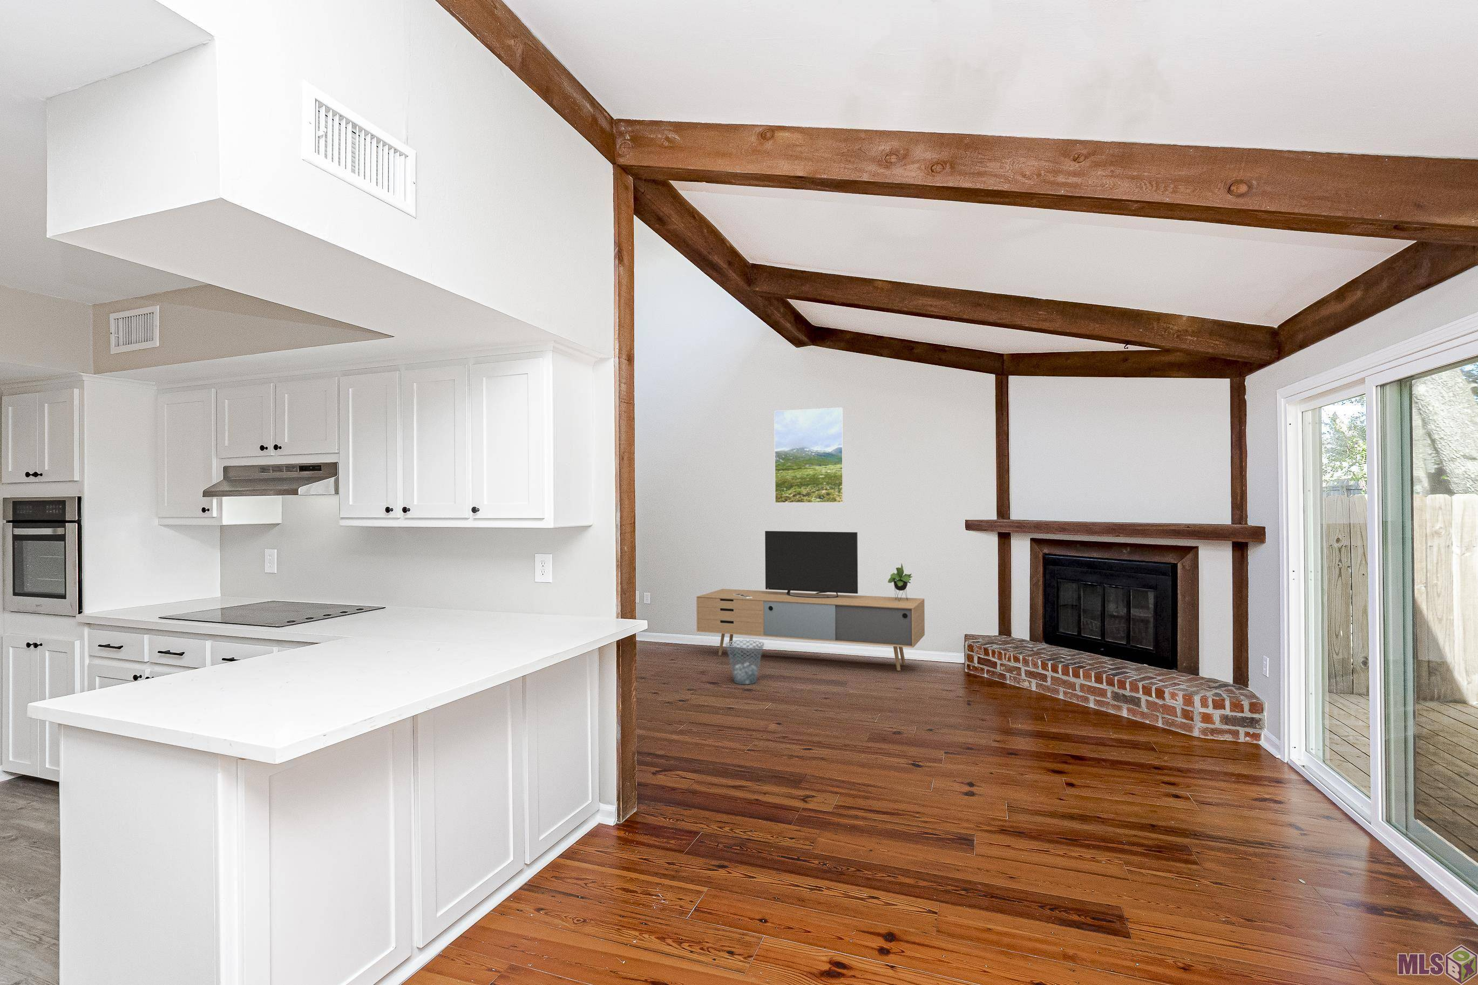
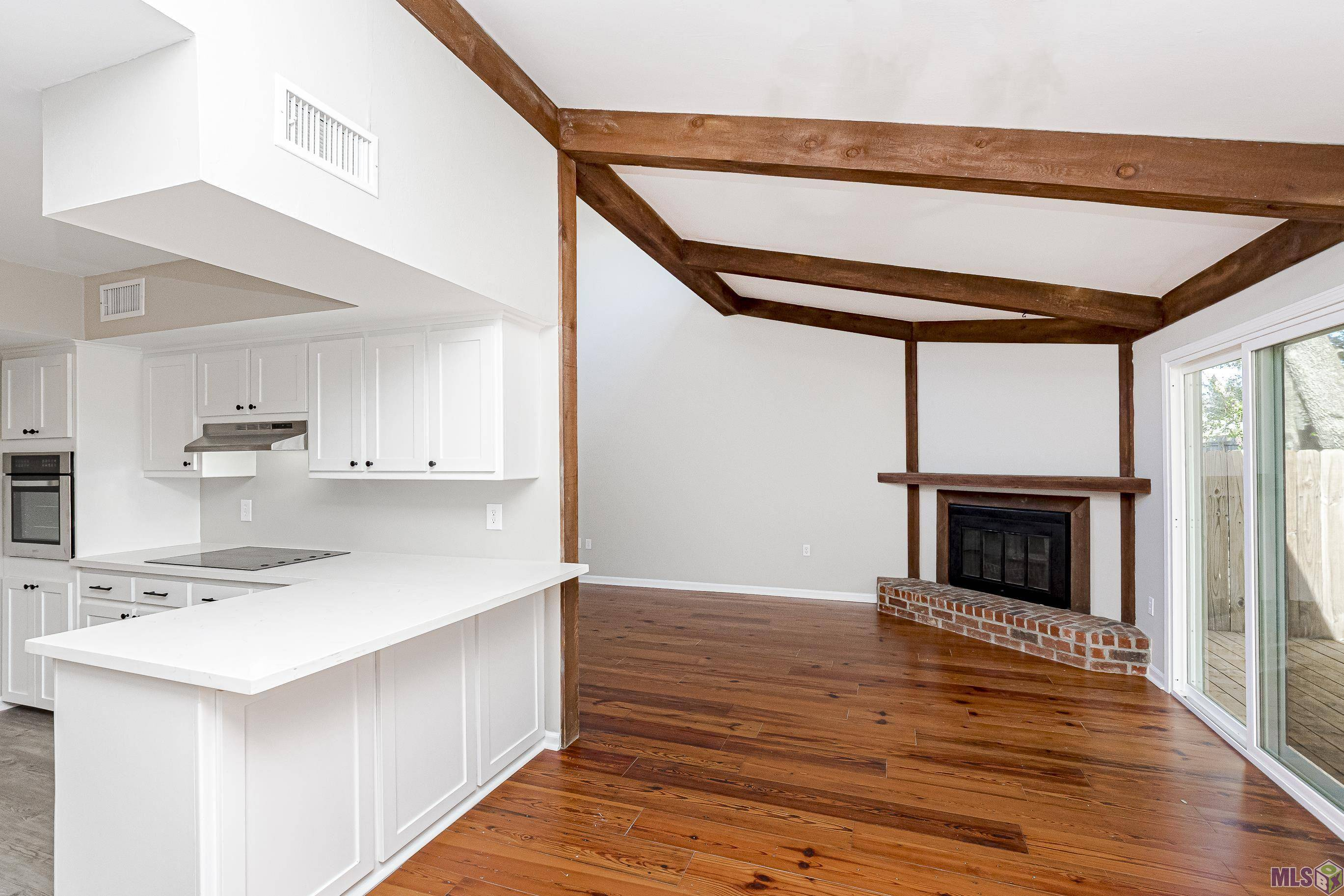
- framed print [773,407,845,503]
- media console [696,531,925,672]
- waste basket [725,639,764,685]
